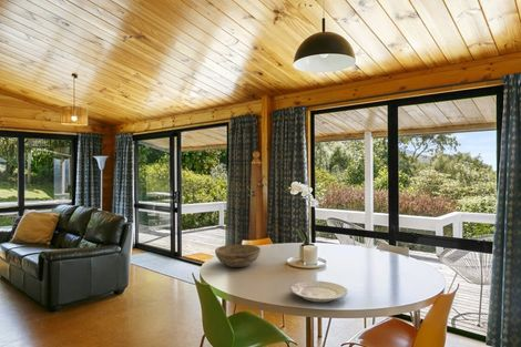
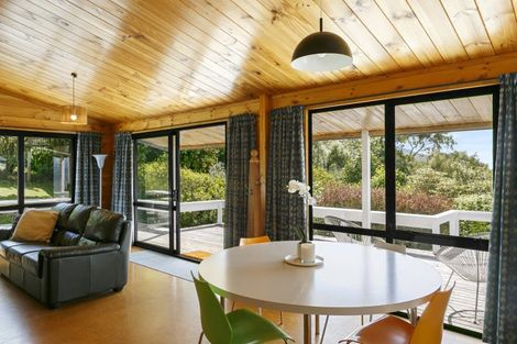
- plate [289,279,349,303]
- bowl [214,243,262,268]
